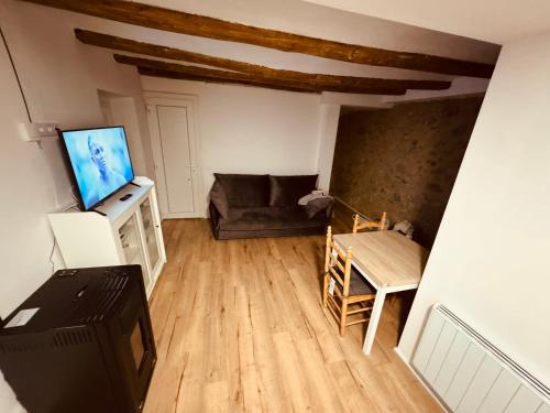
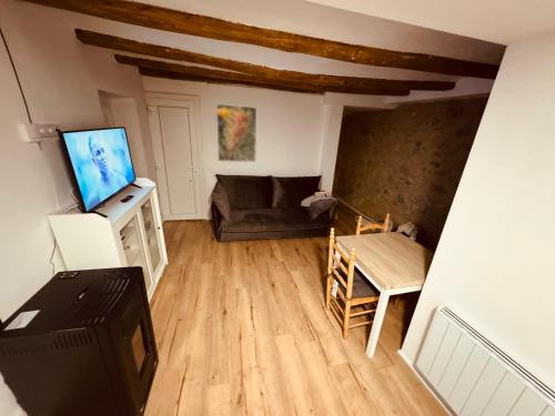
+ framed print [215,103,258,163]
